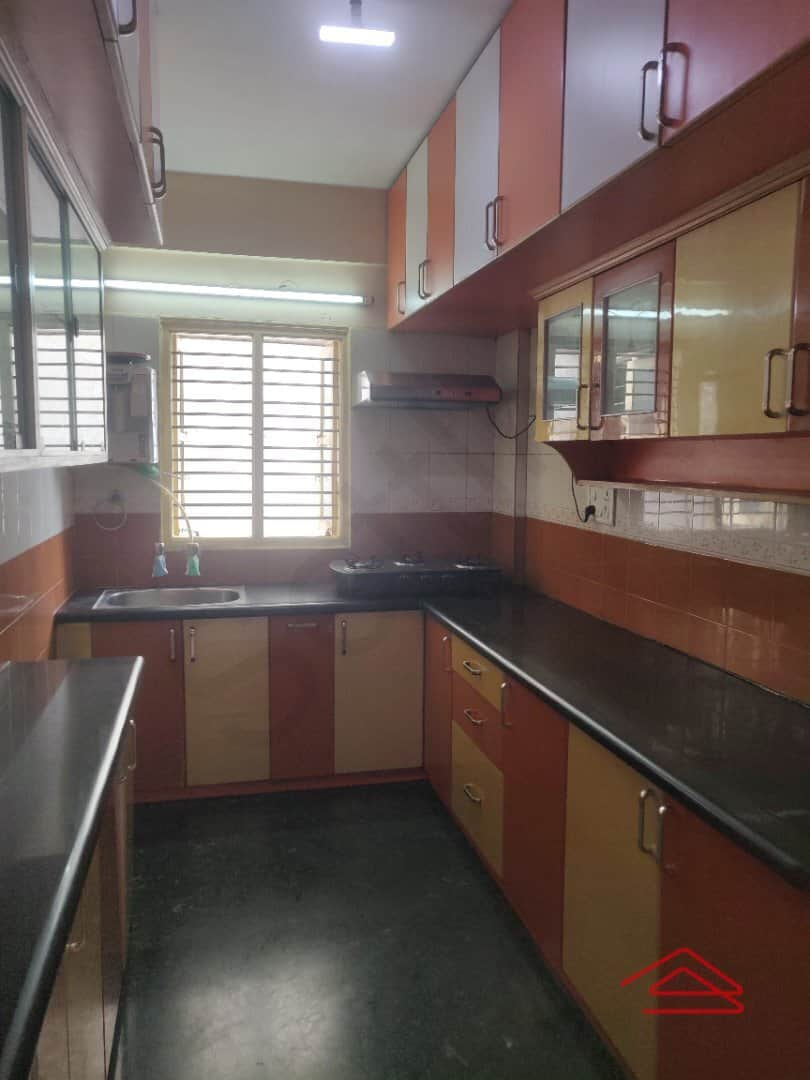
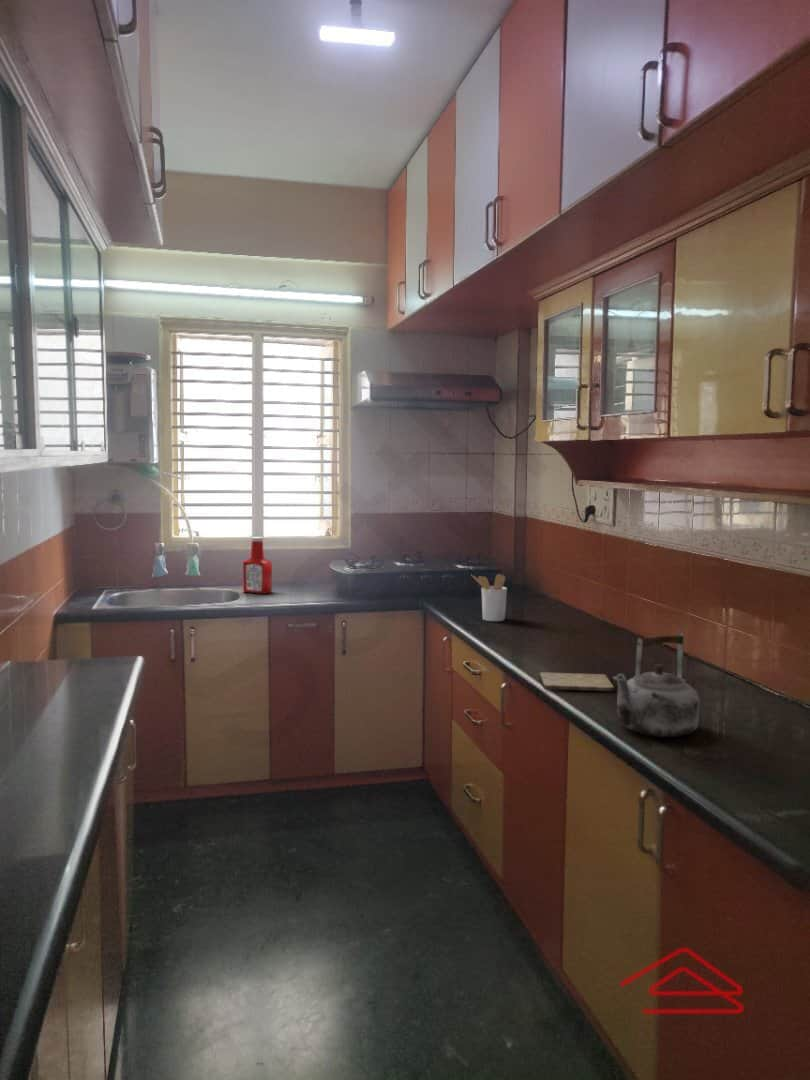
+ kettle [612,632,701,738]
+ cutting board [538,671,615,693]
+ utensil holder [470,573,508,622]
+ soap bottle [242,536,273,595]
